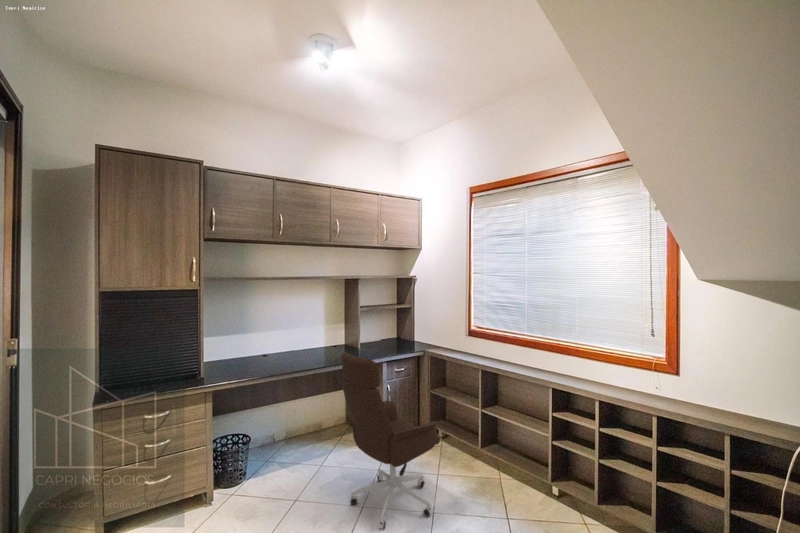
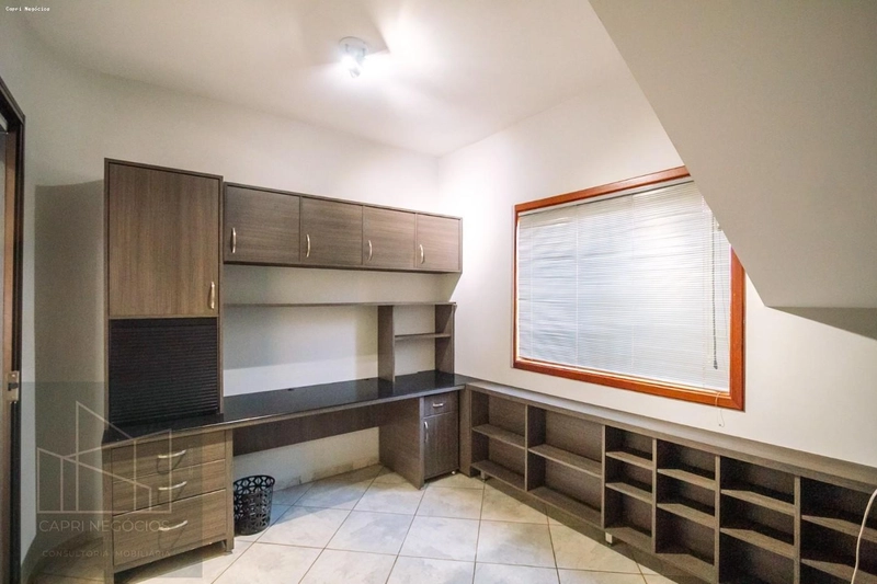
- office chair [340,351,441,531]
